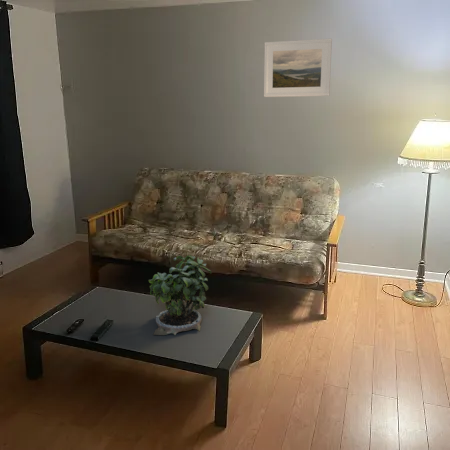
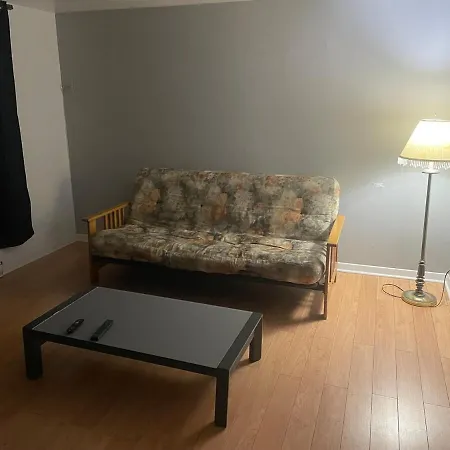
- potted plant [148,254,212,336]
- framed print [263,38,333,98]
